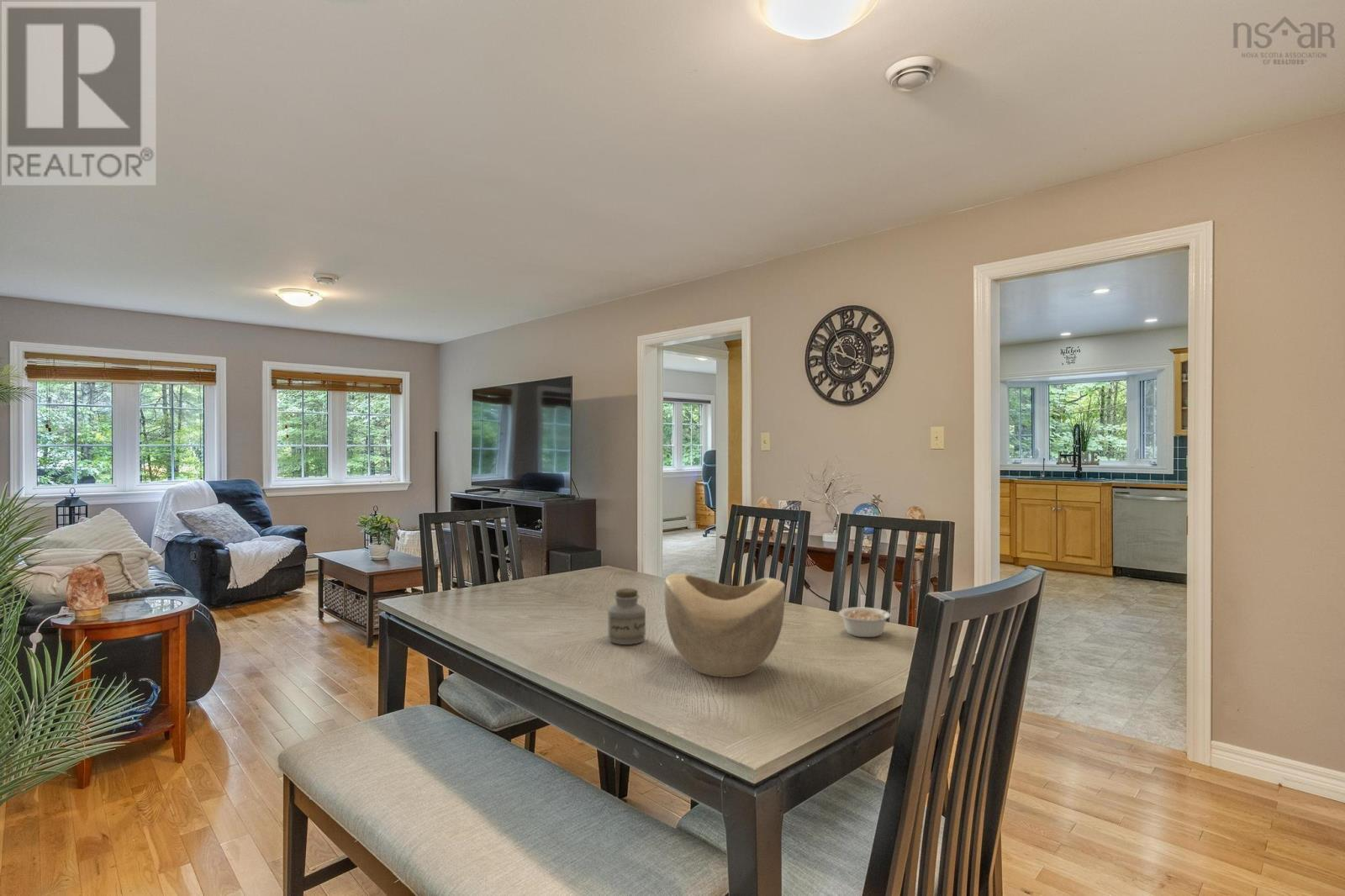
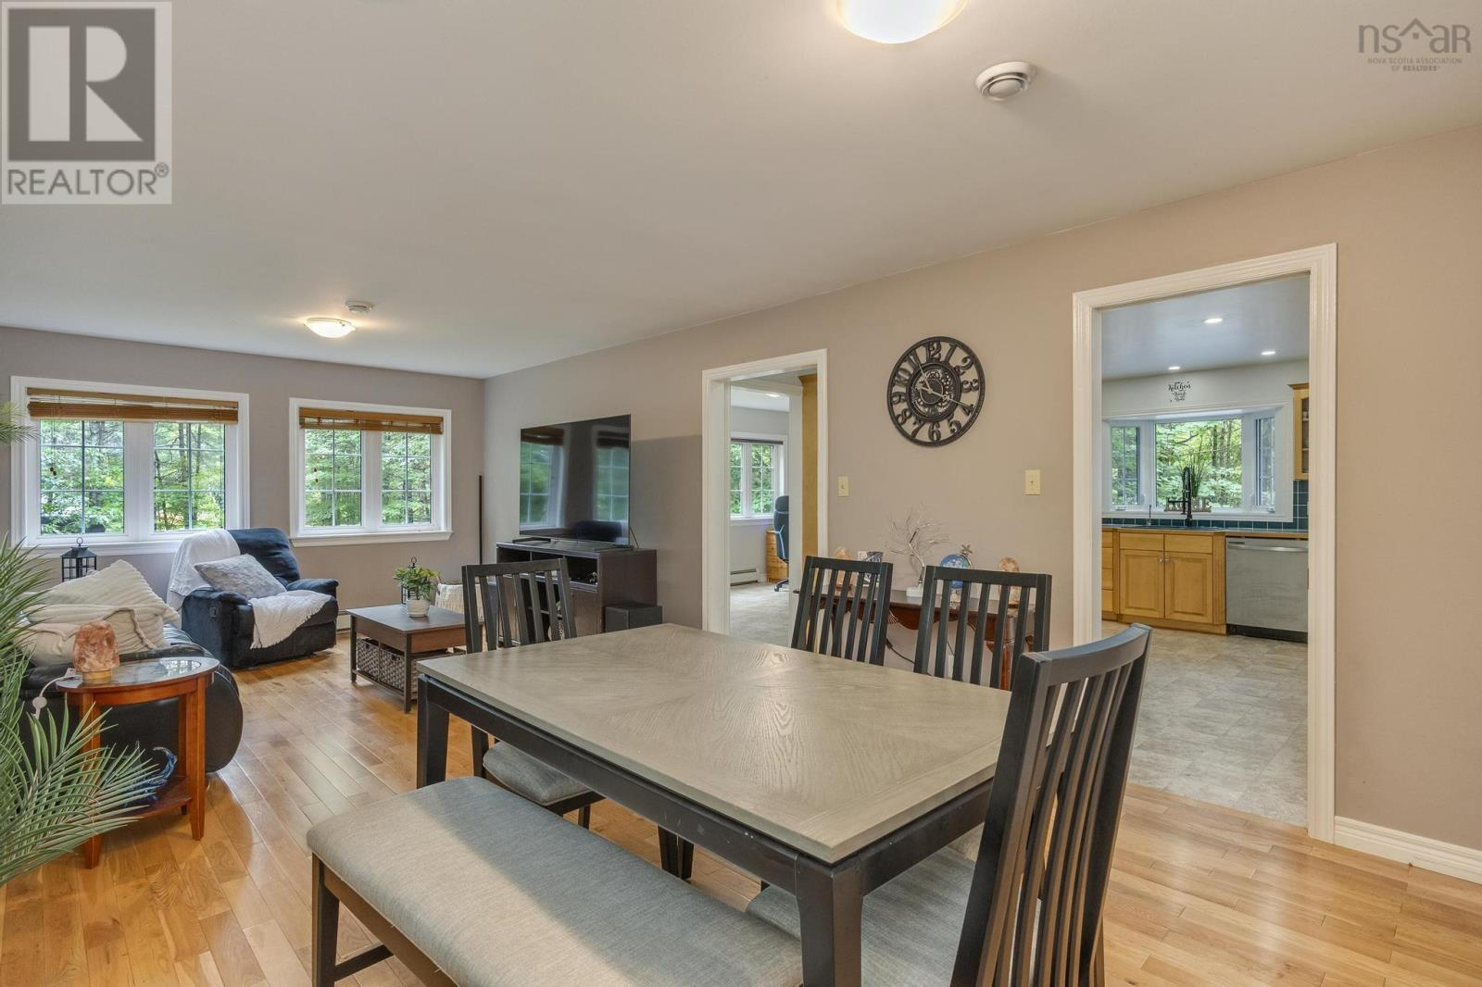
- decorative bowl [664,572,786,678]
- legume [838,606,899,638]
- jar [607,588,646,646]
